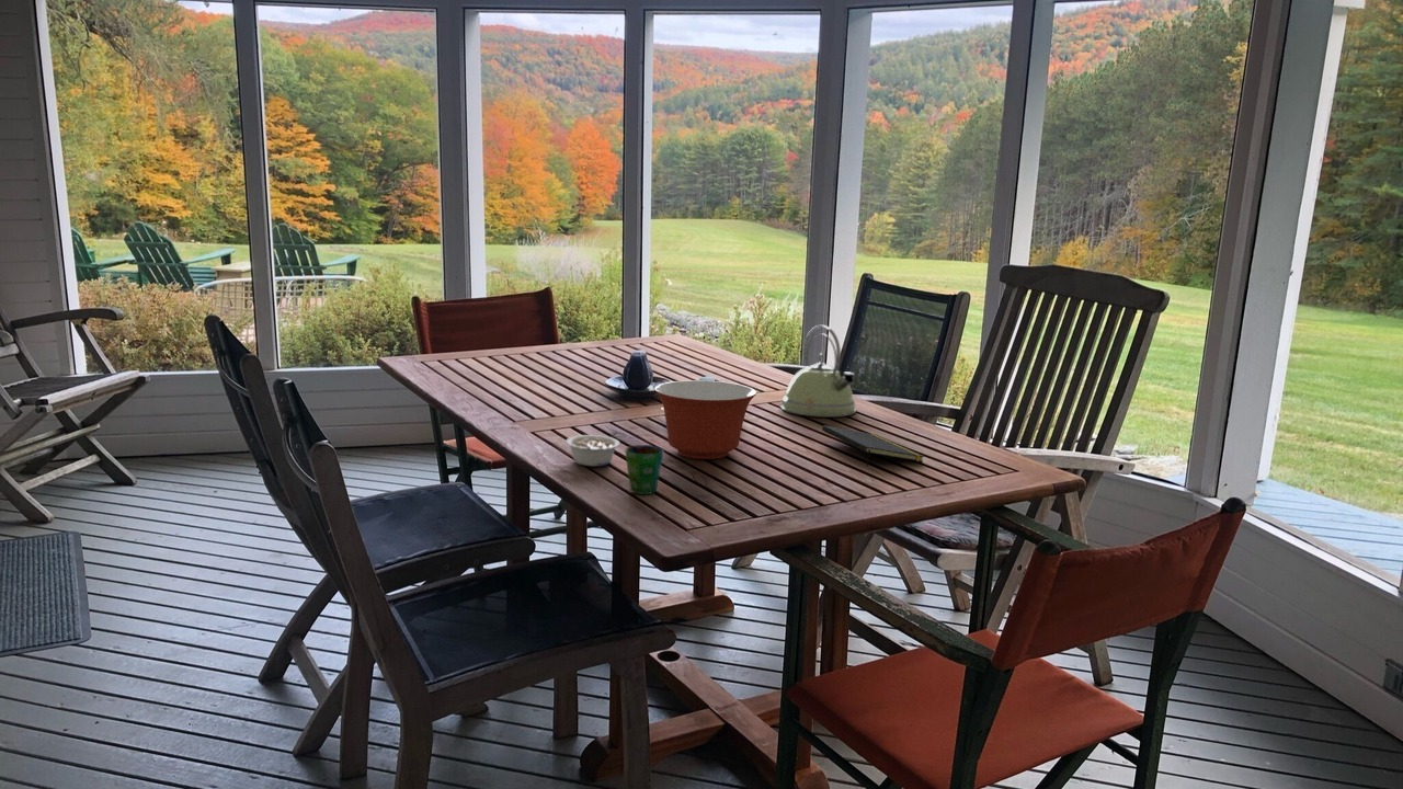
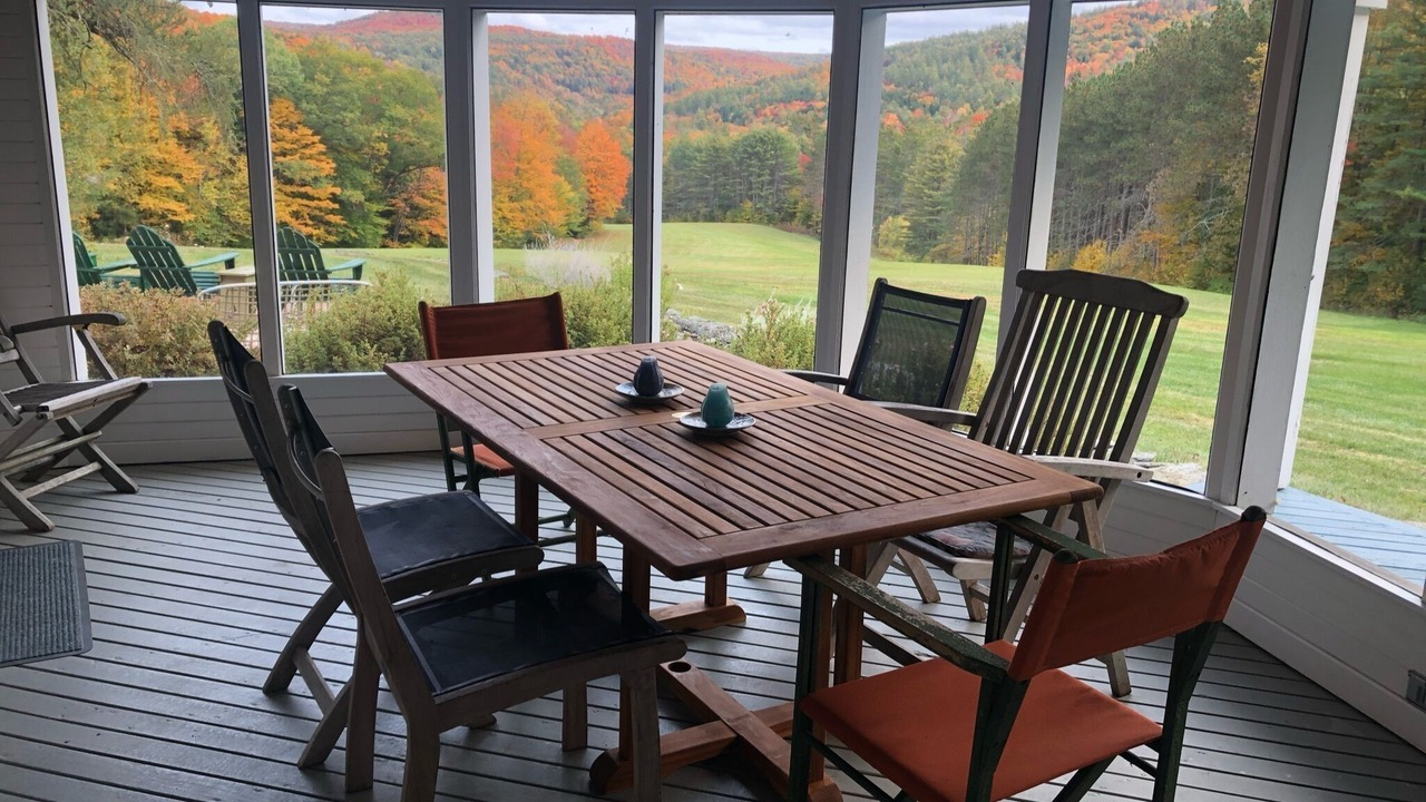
- mixing bowl [653,379,757,460]
- legume [564,434,620,467]
- kettle [779,324,857,419]
- cup [624,444,665,495]
- notepad [821,424,925,467]
